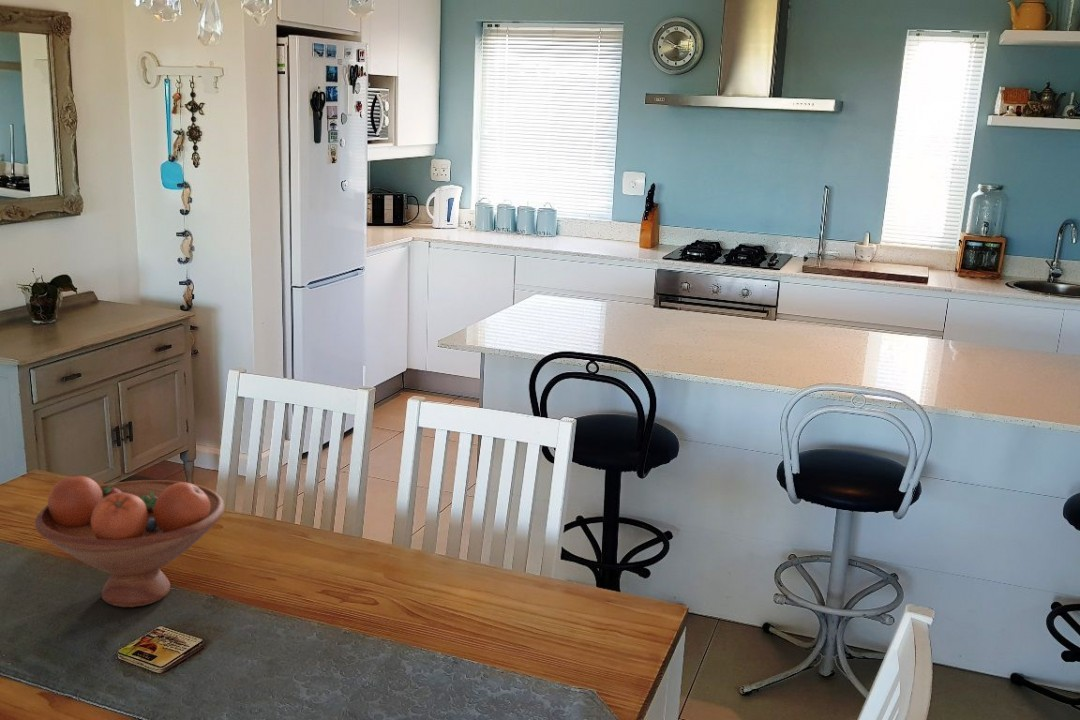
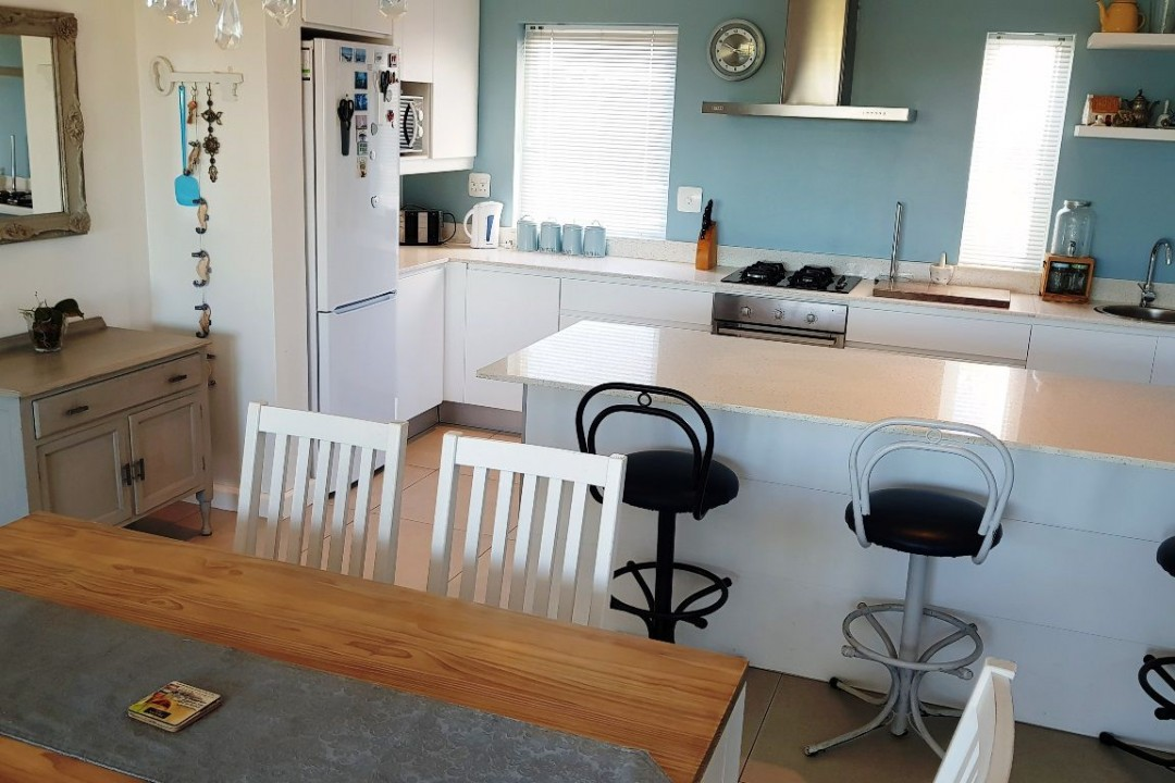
- fruit bowl [34,475,226,608]
